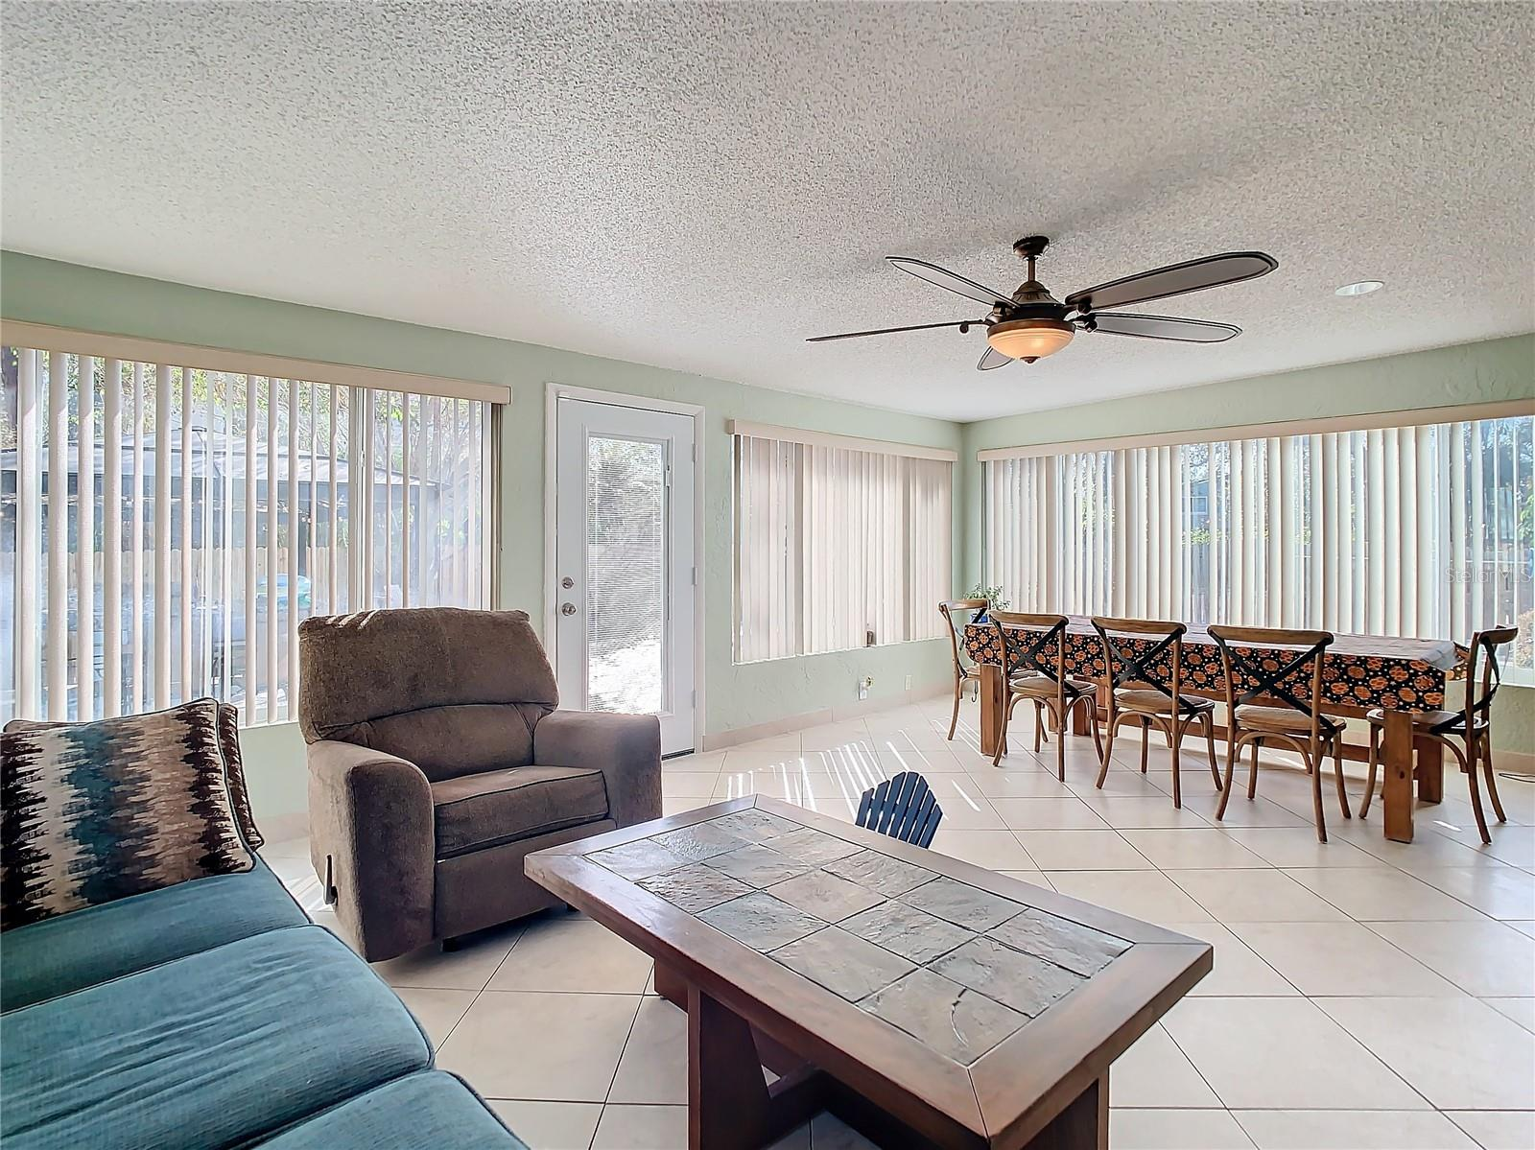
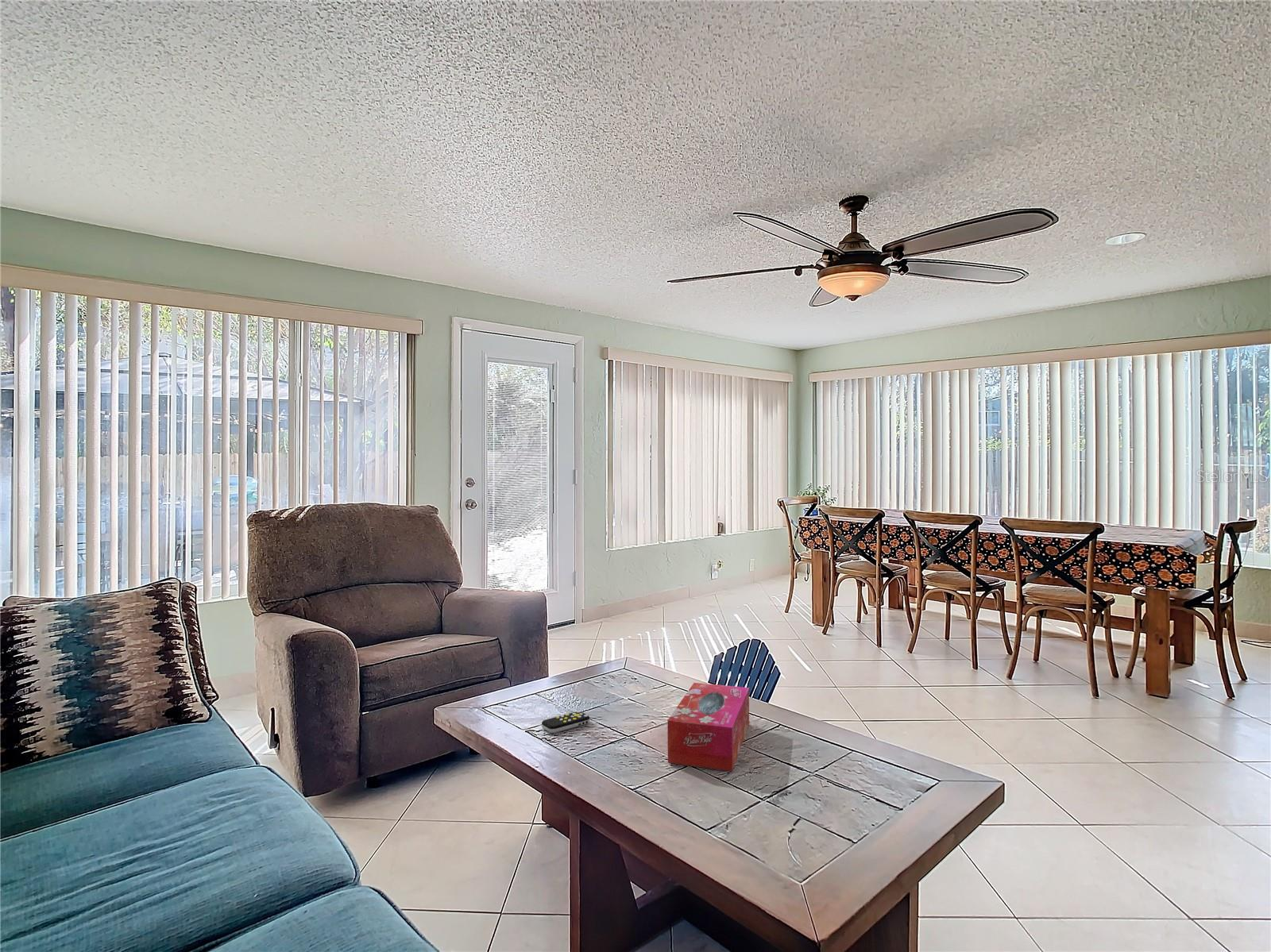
+ remote control [541,711,590,734]
+ tissue box [666,682,750,772]
